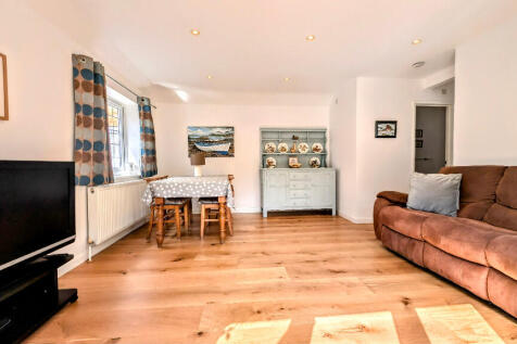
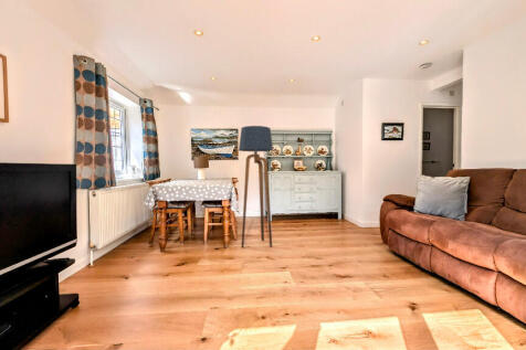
+ floor lamp [238,125,274,248]
